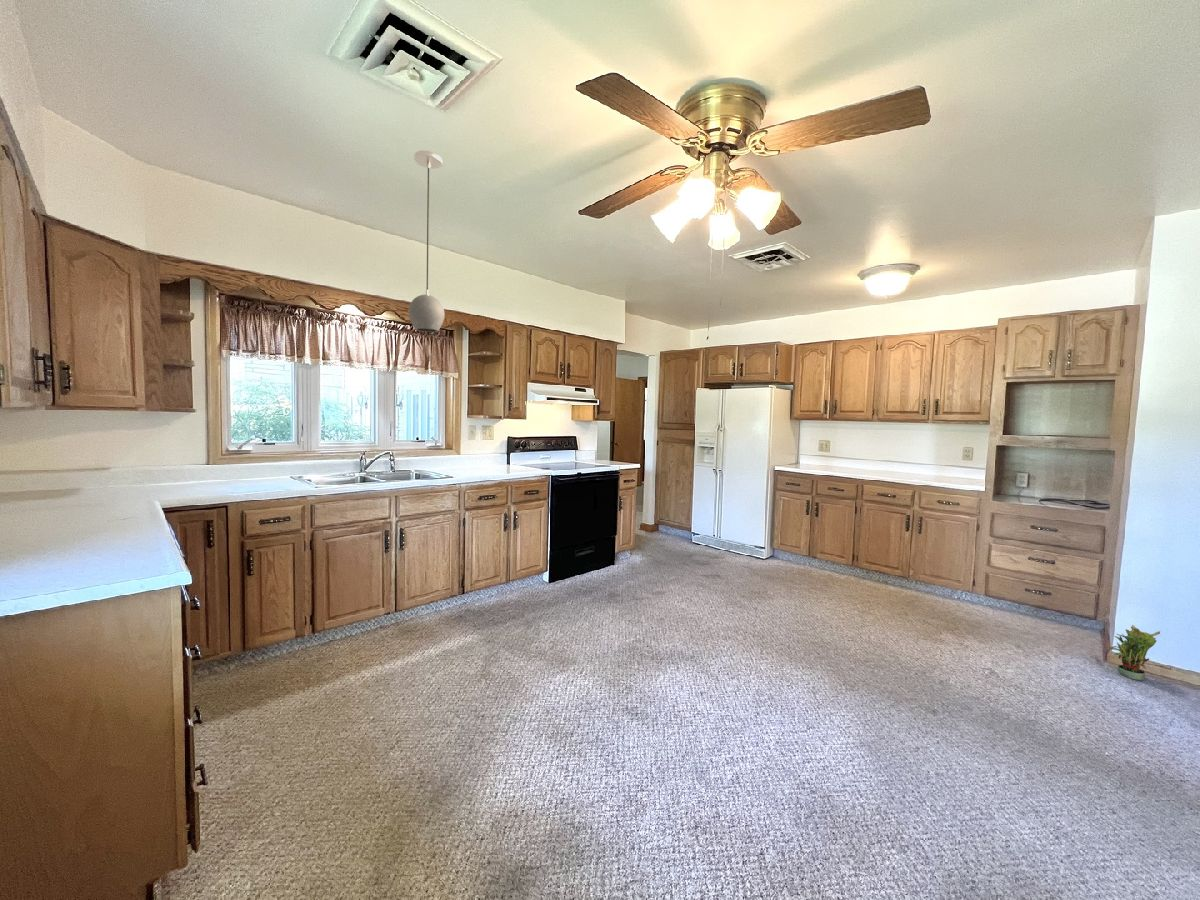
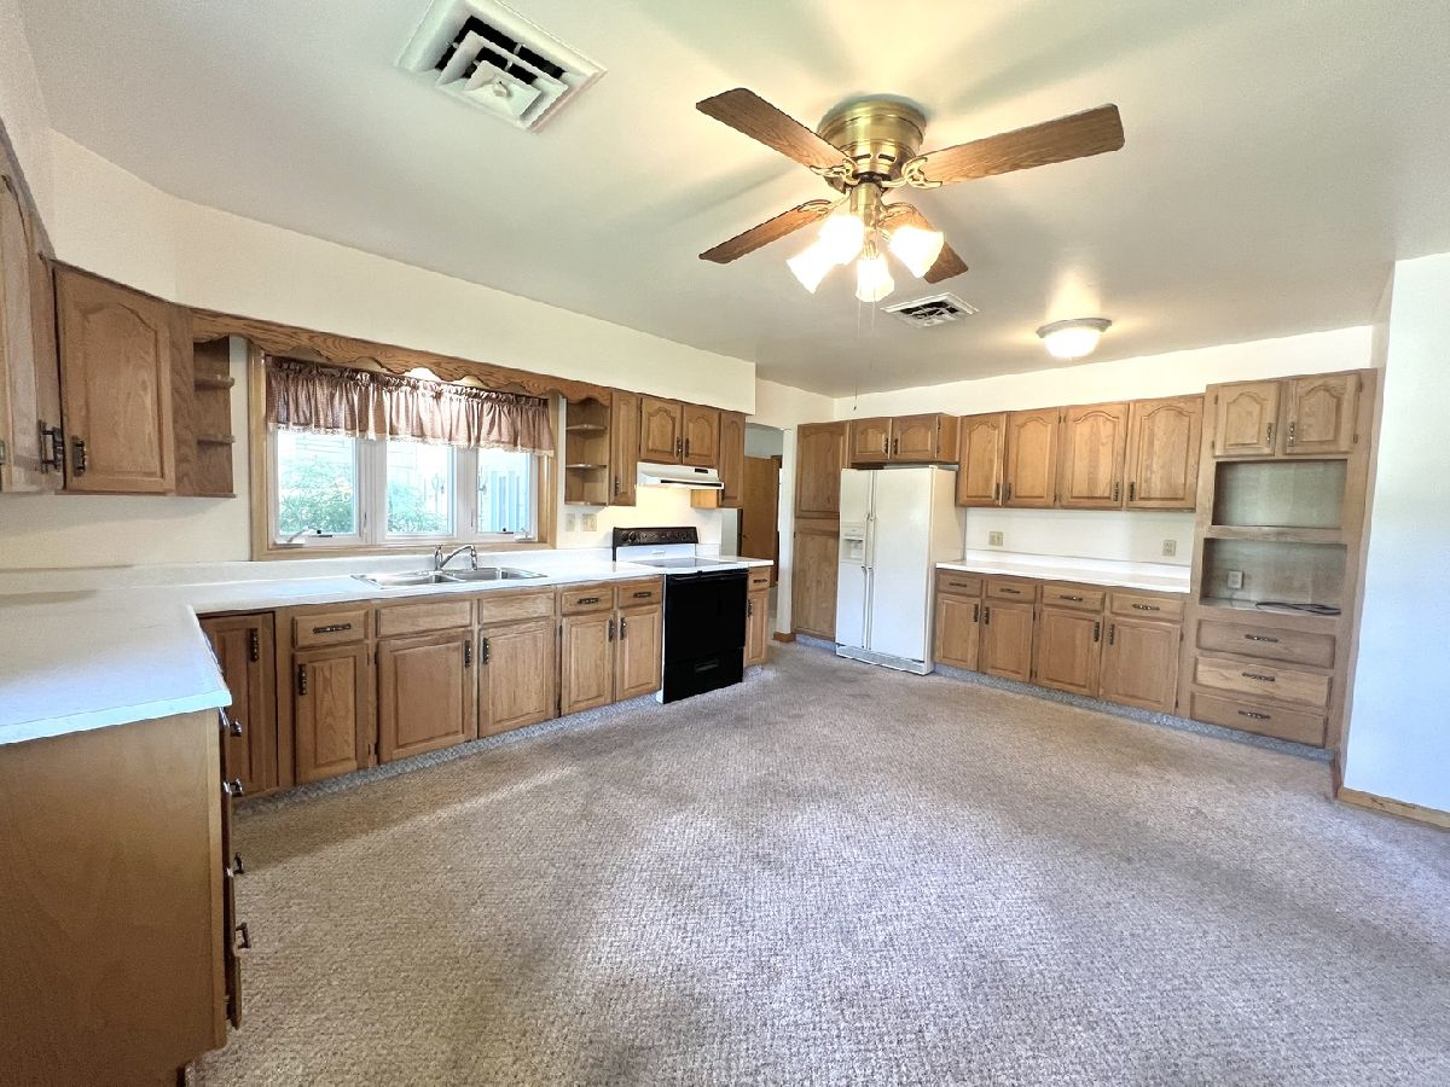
- light fixture [408,150,446,333]
- potted plant [1106,624,1161,681]
